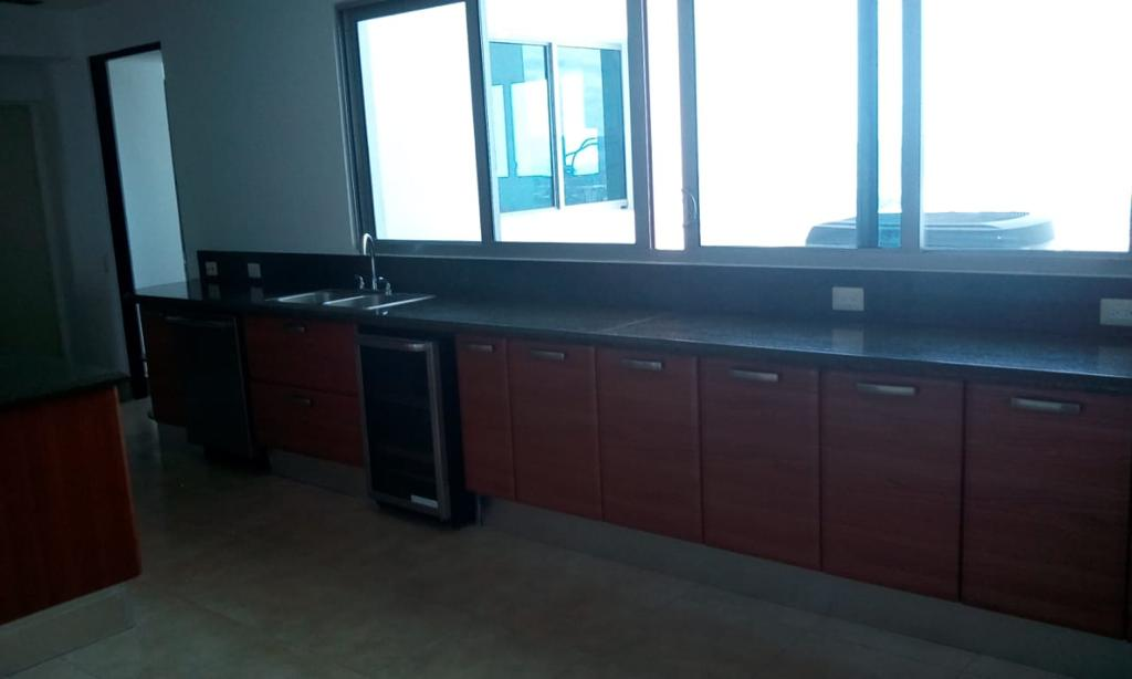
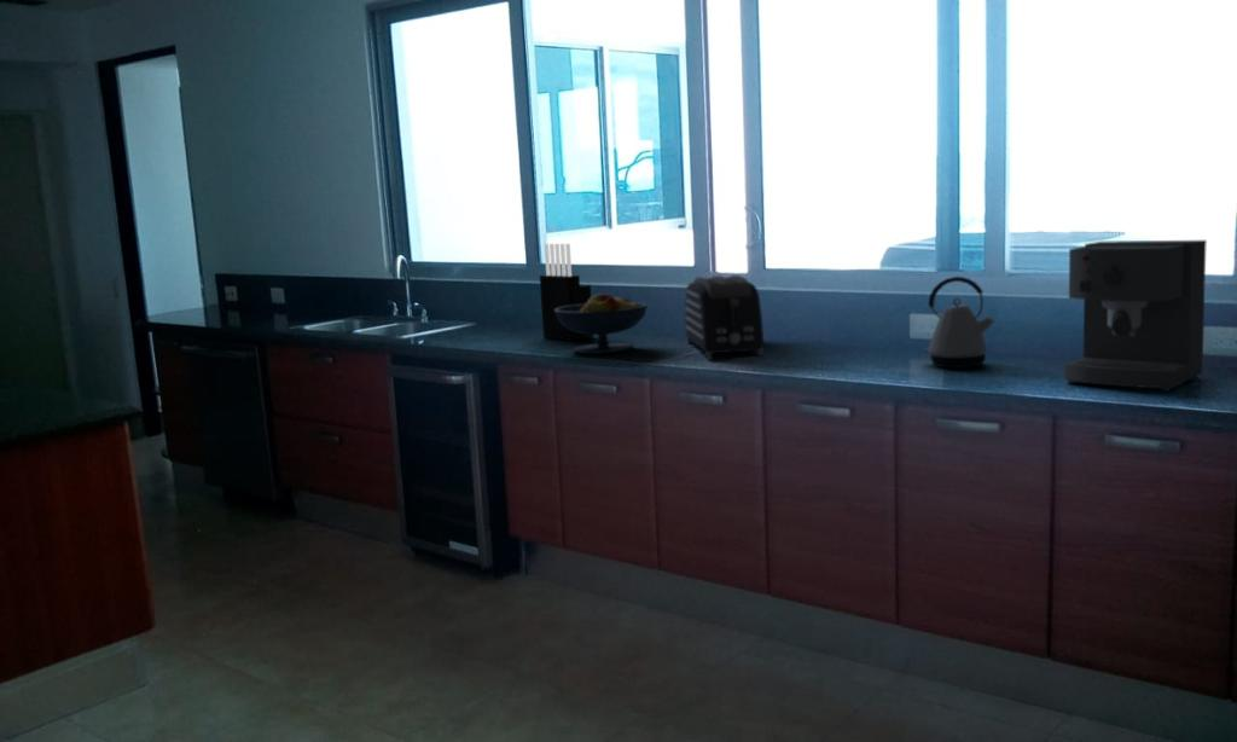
+ fruit bowl [554,292,649,355]
+ knife block [539,243,594,342]
+ coffee maker [1063,239,1208,393]
+ kettle [924,276,997,370]
+ toaster [684,274,765,360]
